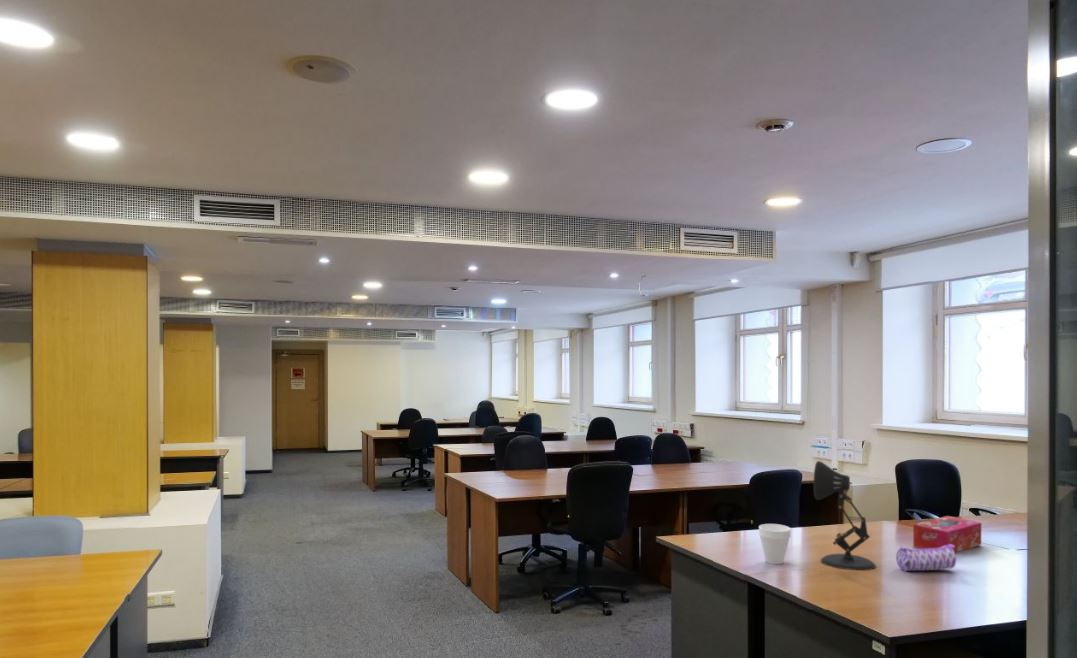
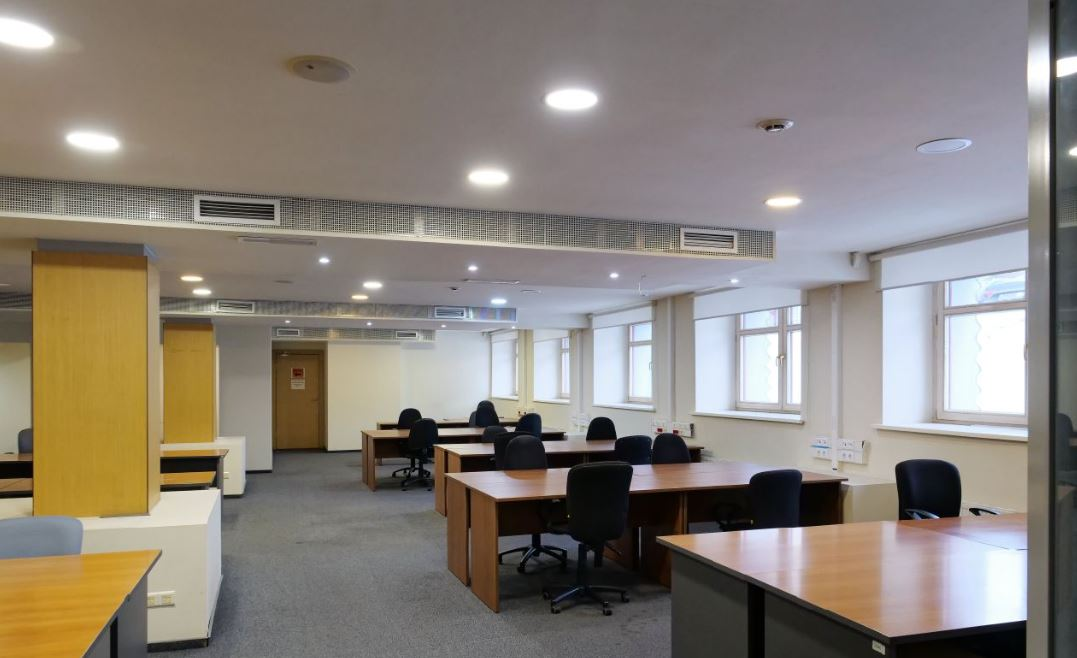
- tissue box [912,515,982,553]
- desk lamp [813,460,877,571]
- pencil case [895,544,957,572]
- cup [758,523,792,565]
